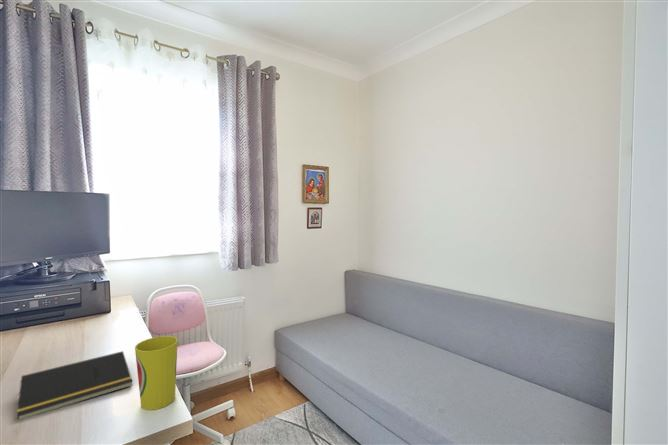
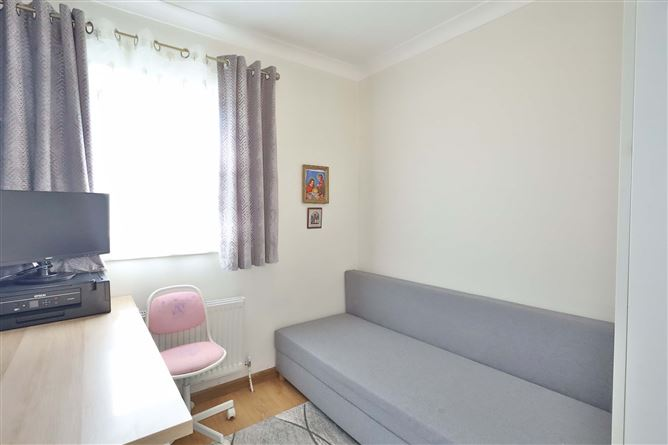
- cup [134,335,179,411]
- notepad [16,350,134,420]
